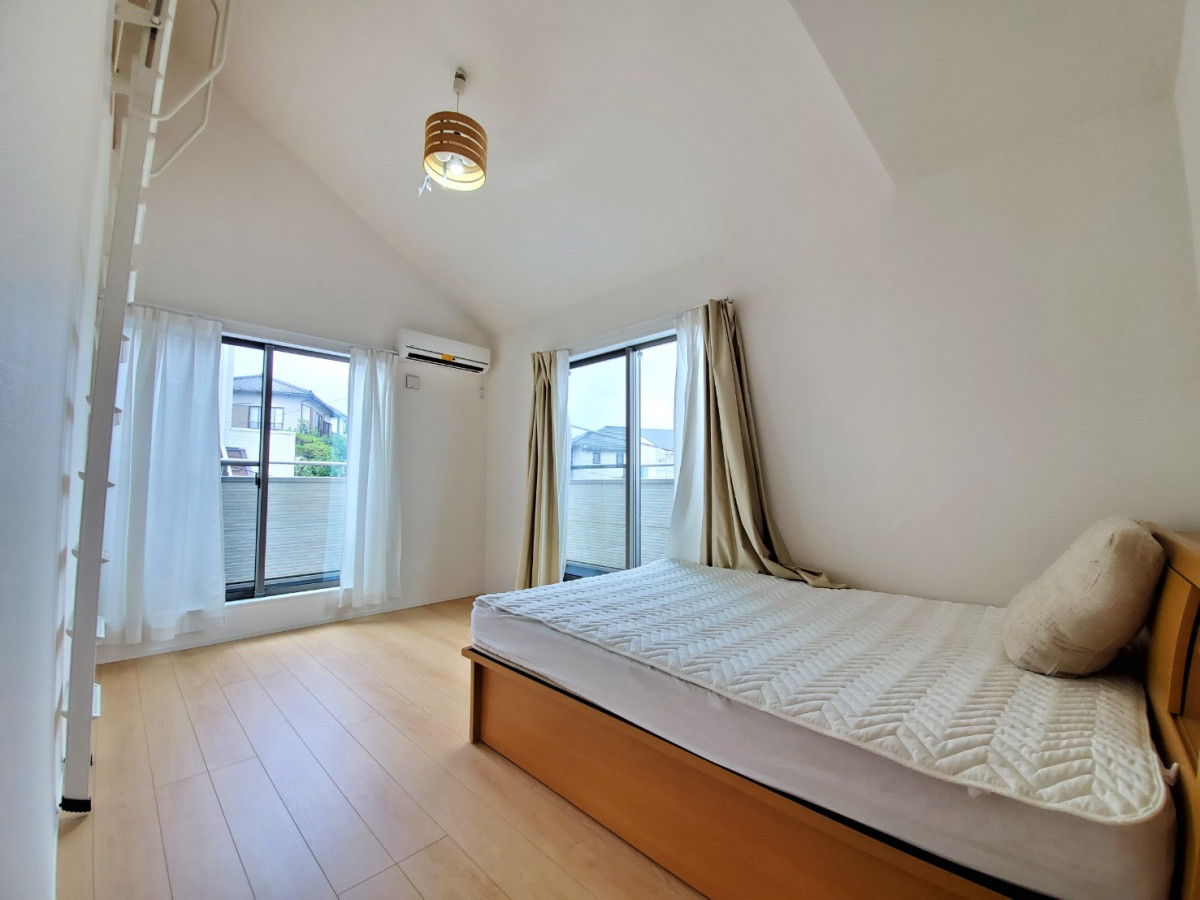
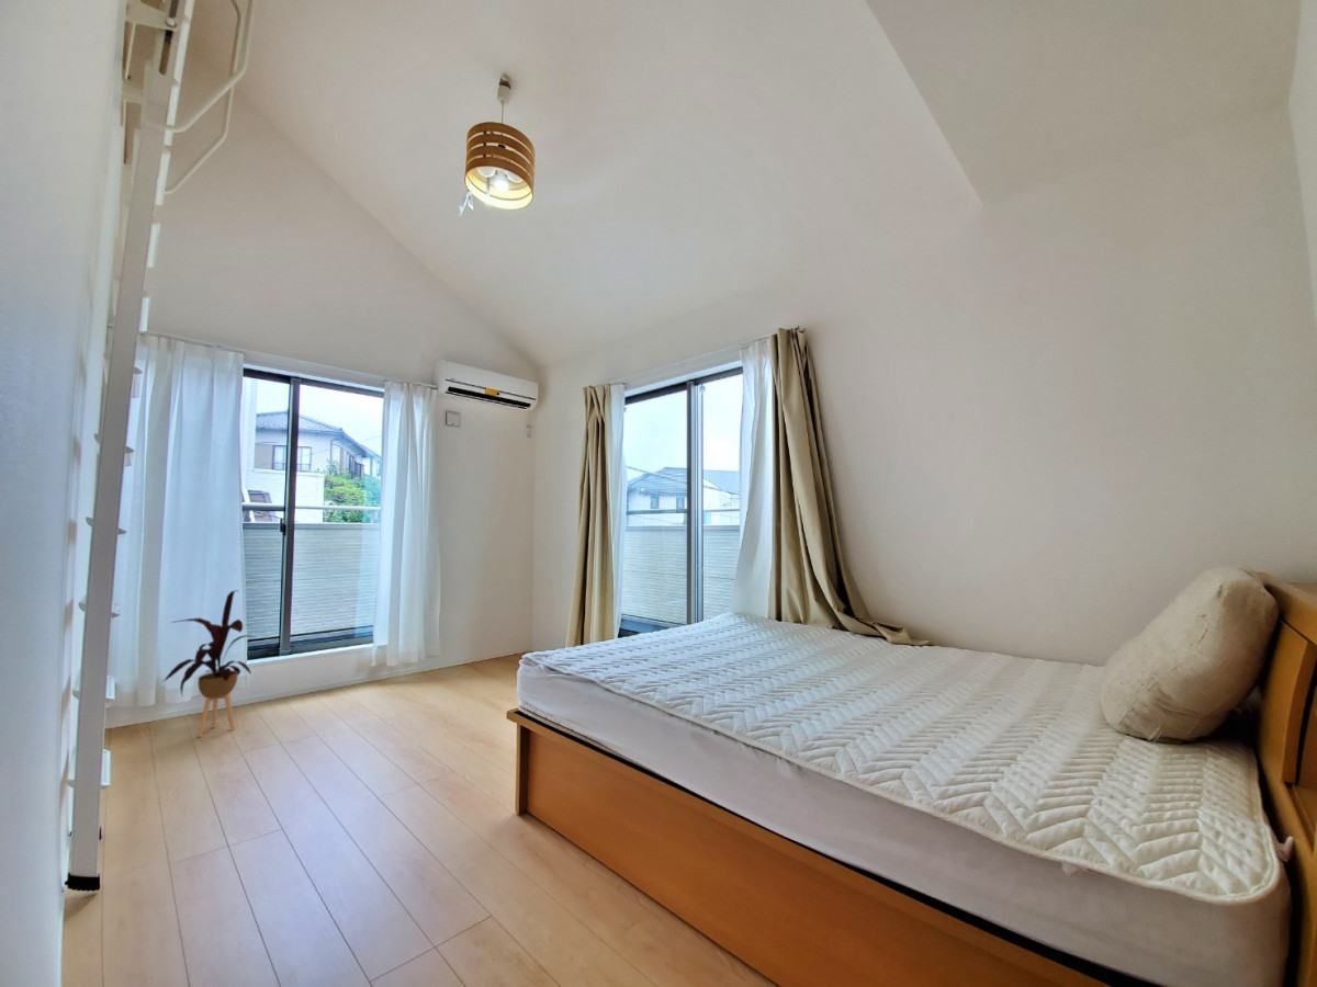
+ house plant [161,589,252,738]
